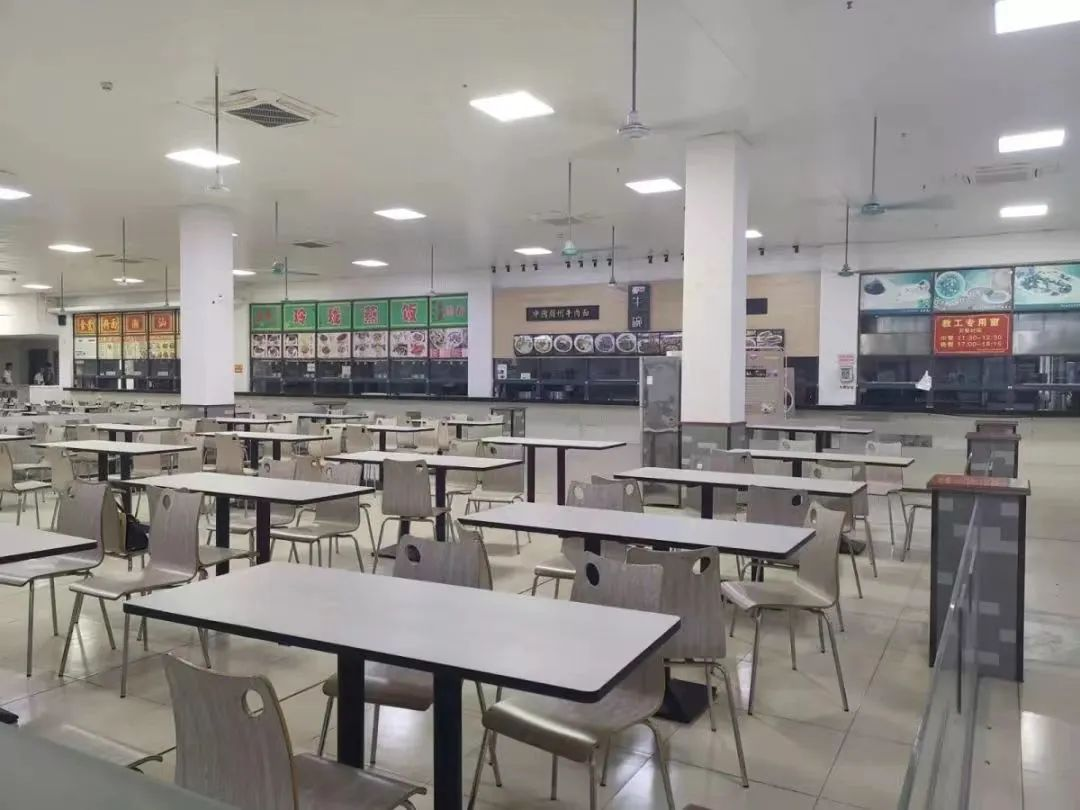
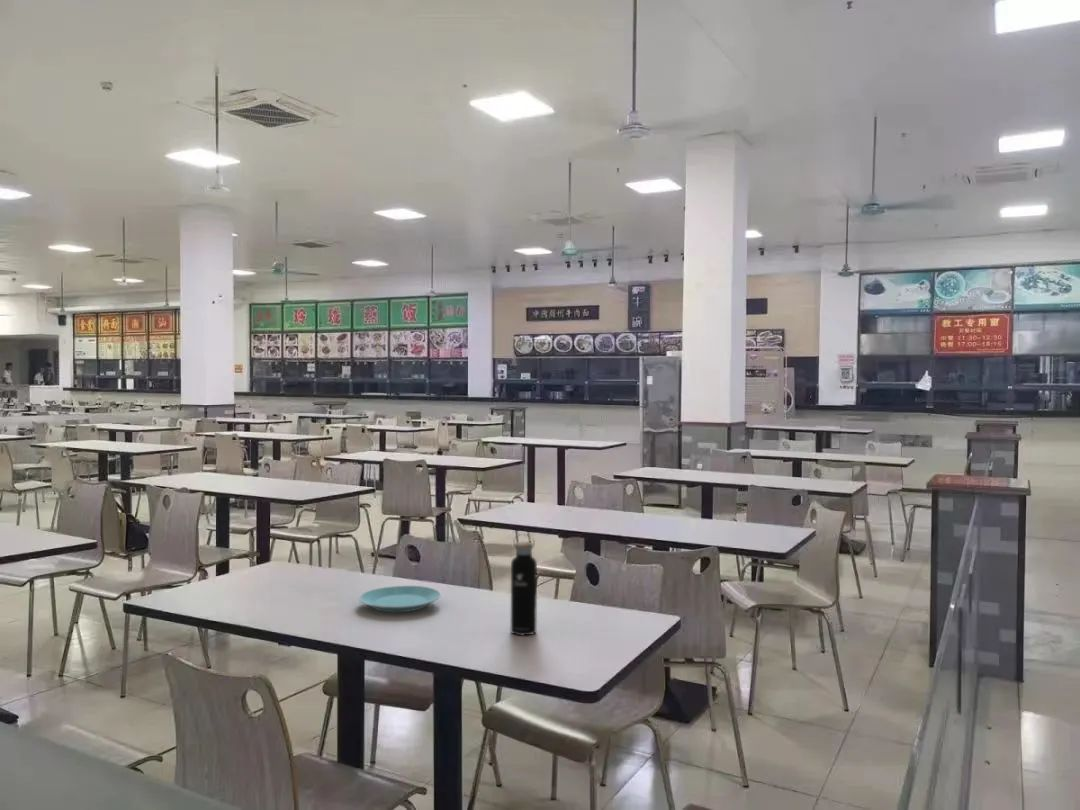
+ plate [358,585,442,613]
+ water bottle [510,533,538,636]
